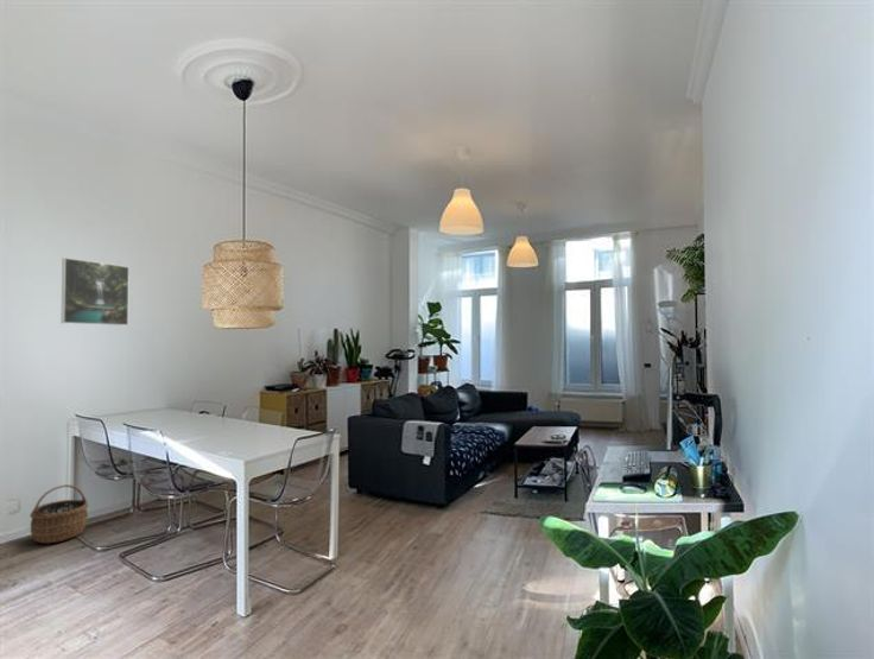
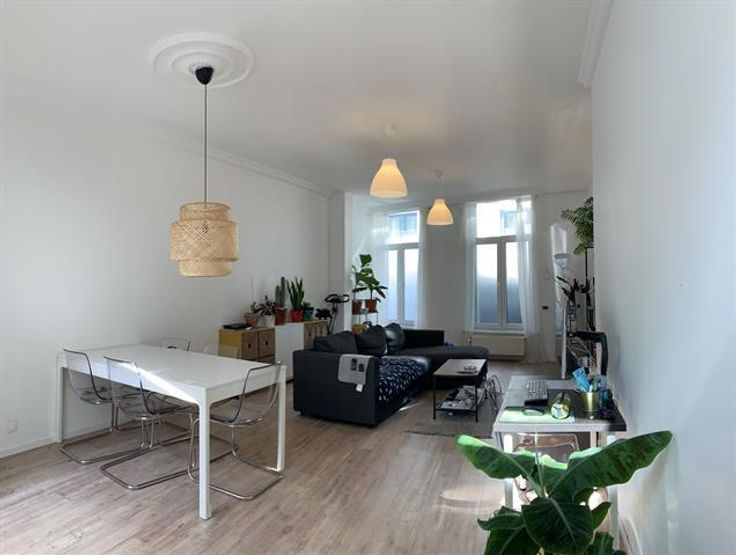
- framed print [59,256,131,327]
- wicker basket [28,483,89,545]
